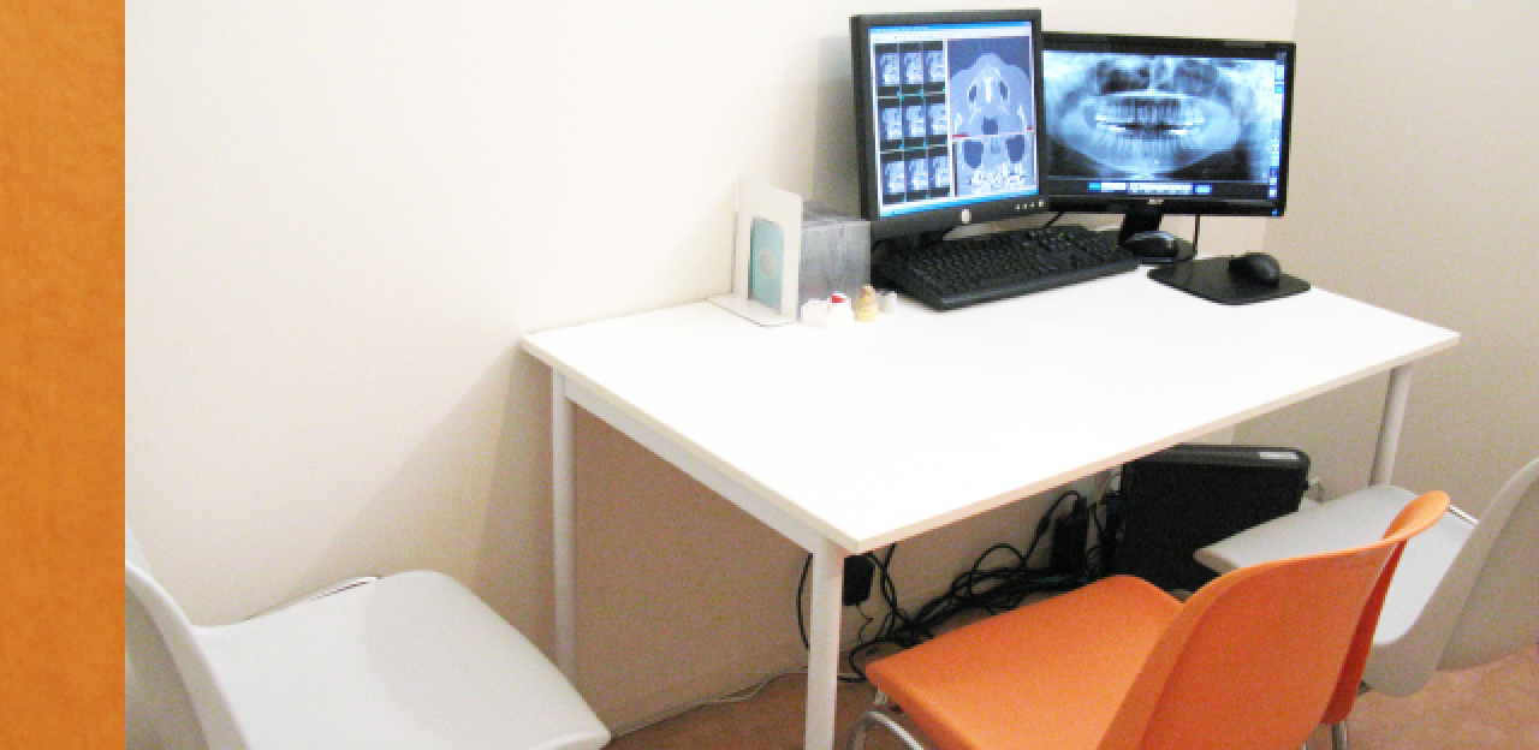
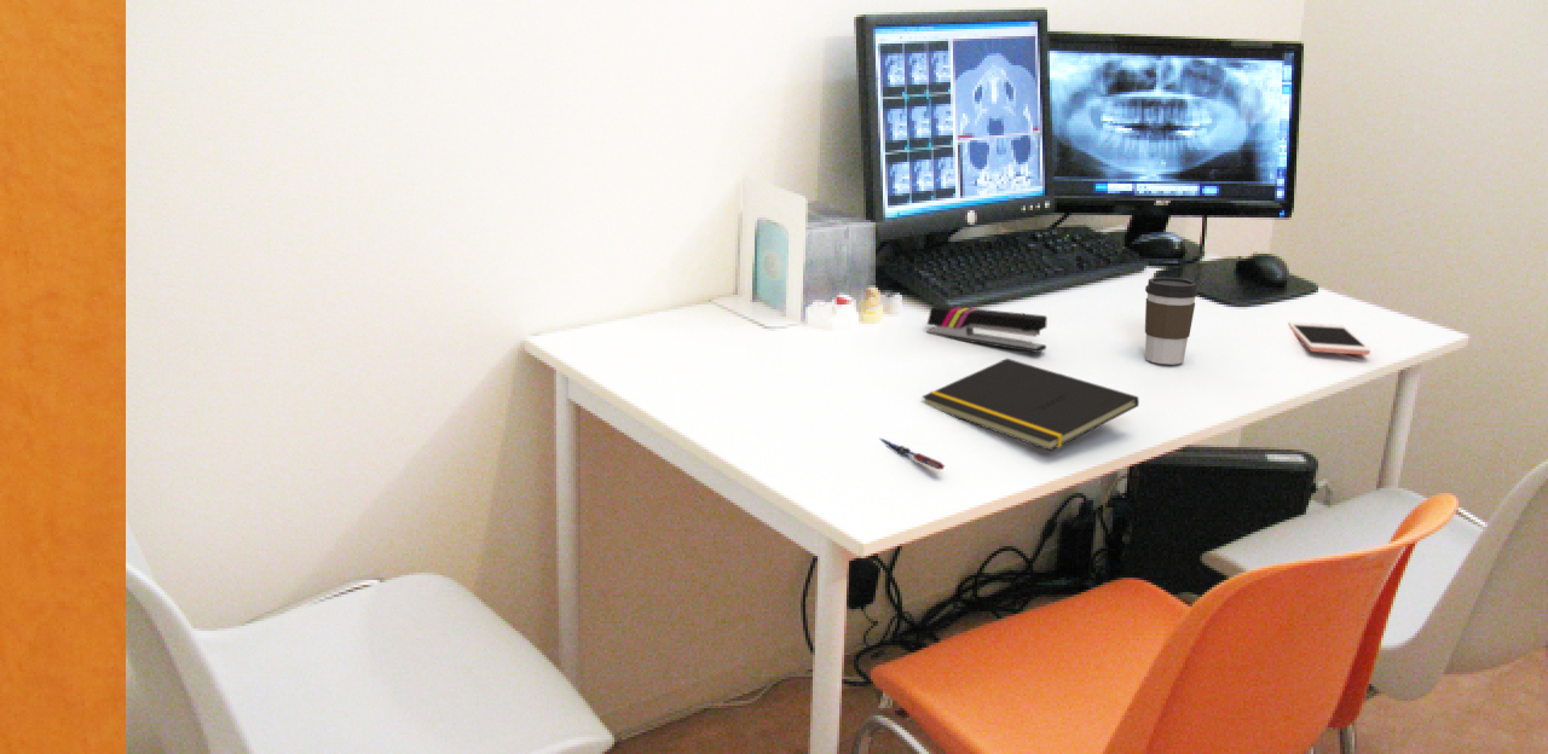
+ pen [879,437,947,471]
+ stapler [926,304,1049,354]
+ coffee cup [1144,277,1200,366]
+ cell phone [1287,320,1371,356]
+ notepad [920,358,1140,452]
